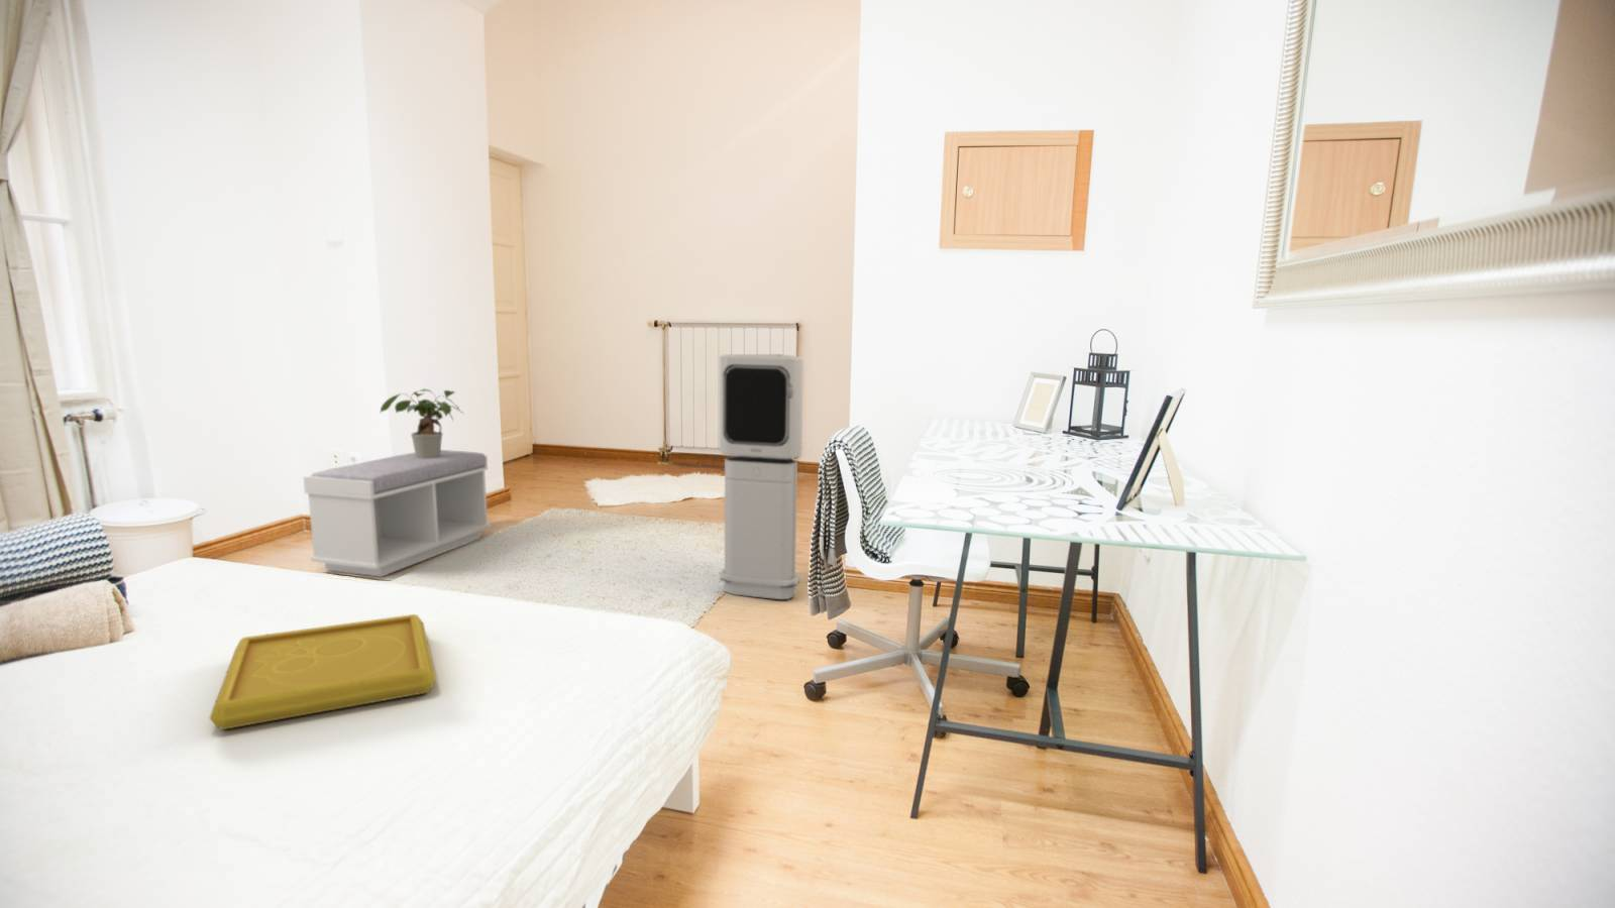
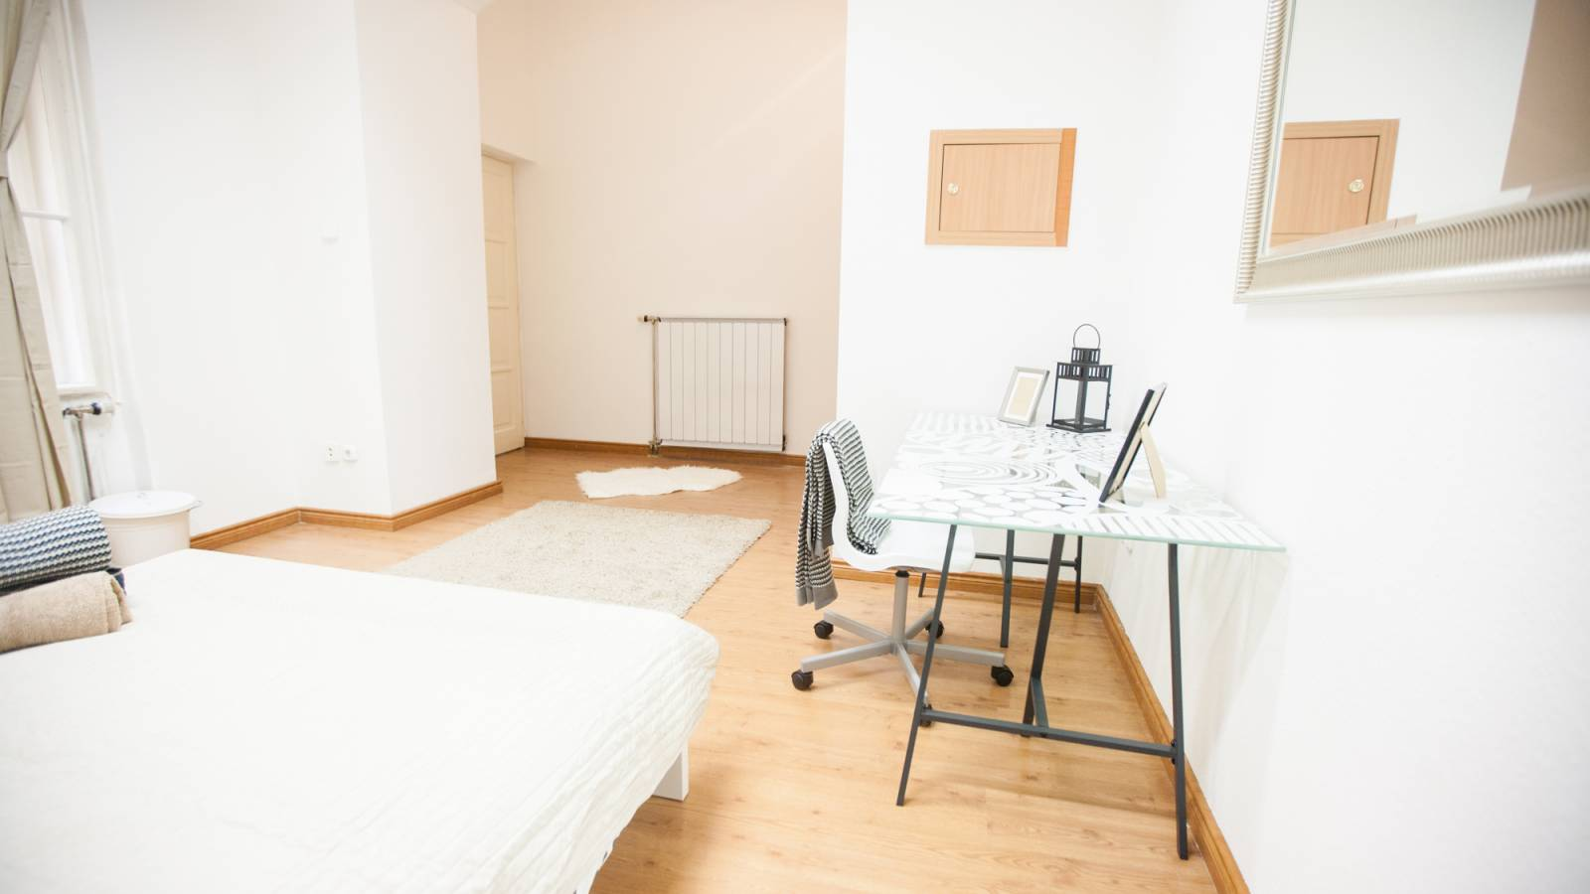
- bench [302,449,491,578]
- serving tray [209,613,437,731]
- air purifier [719,354,804,600]
- potted plant [379,387,466,458]
